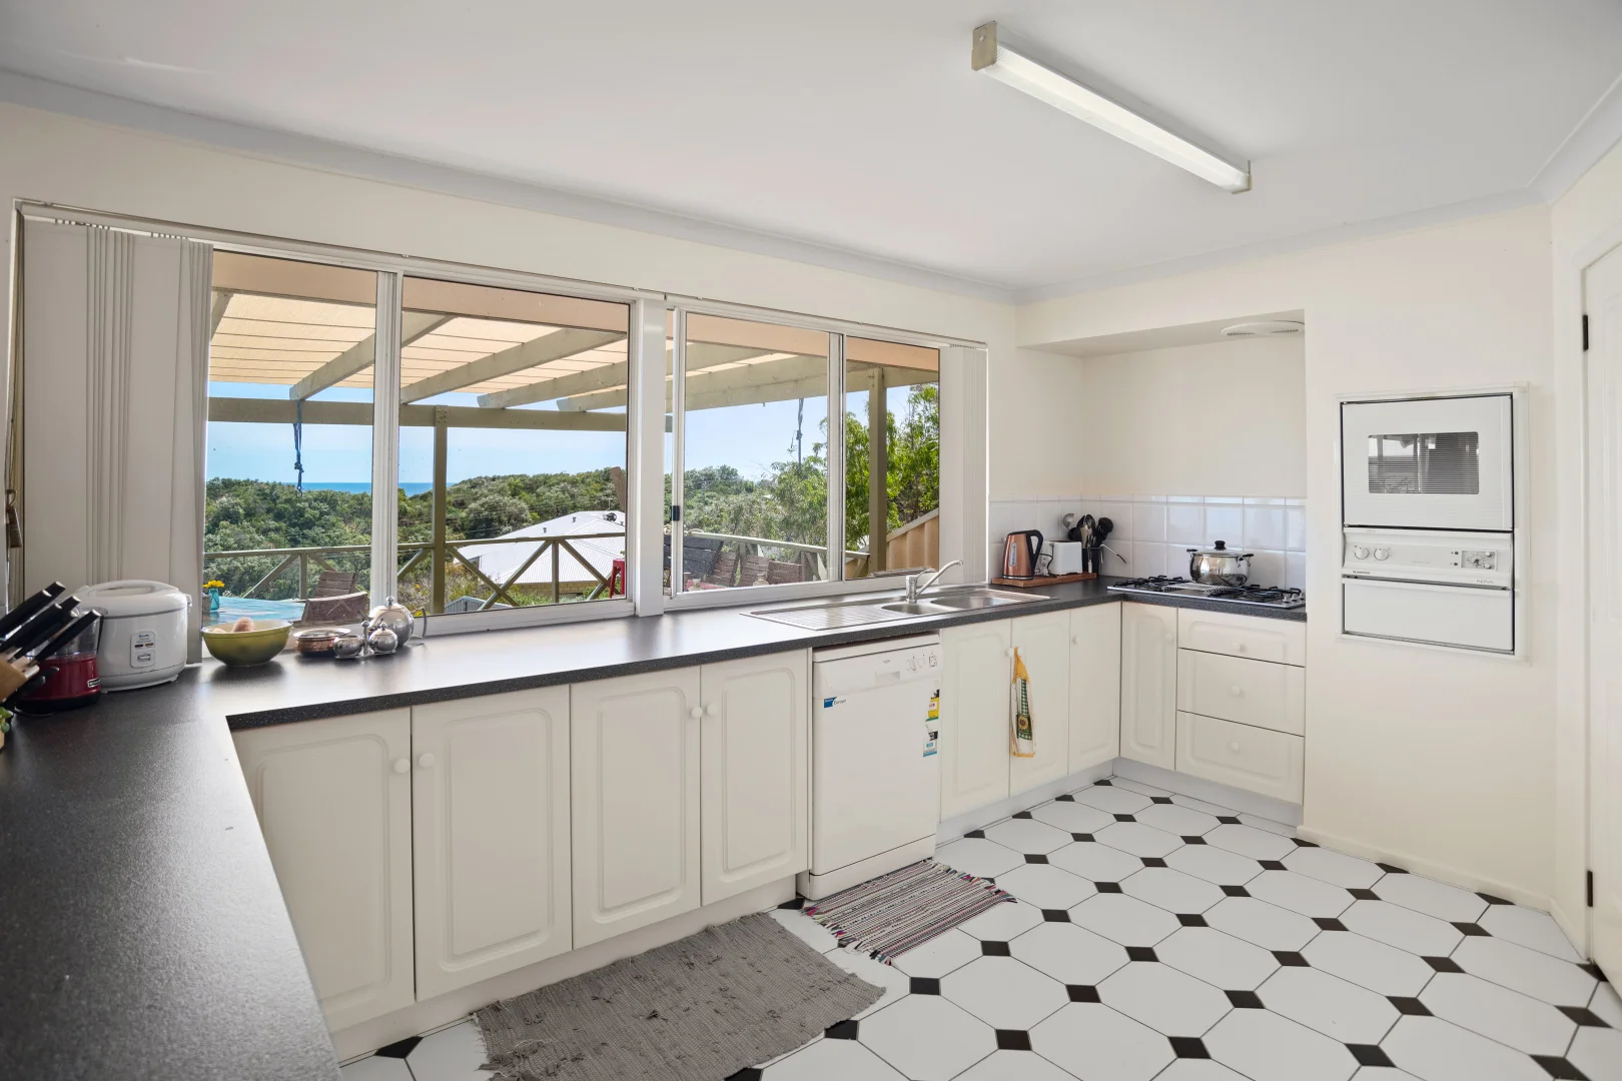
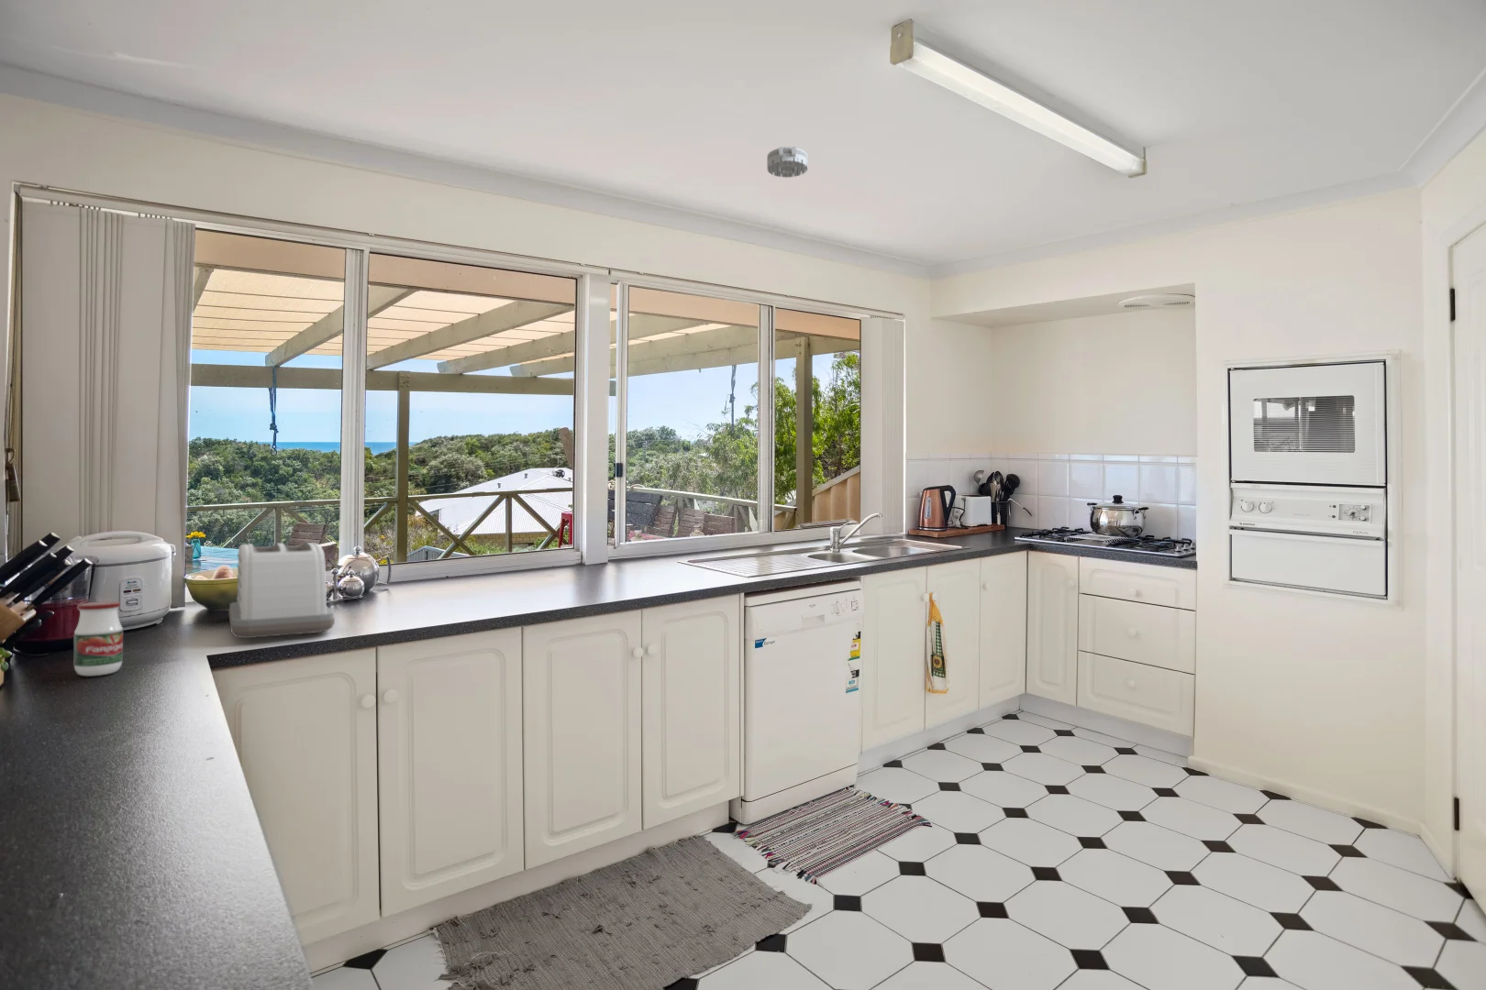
+ jar [73,600,124,677]
+ smoke detector [766,146,809,179]
+ toaster [229,541,336,639]
